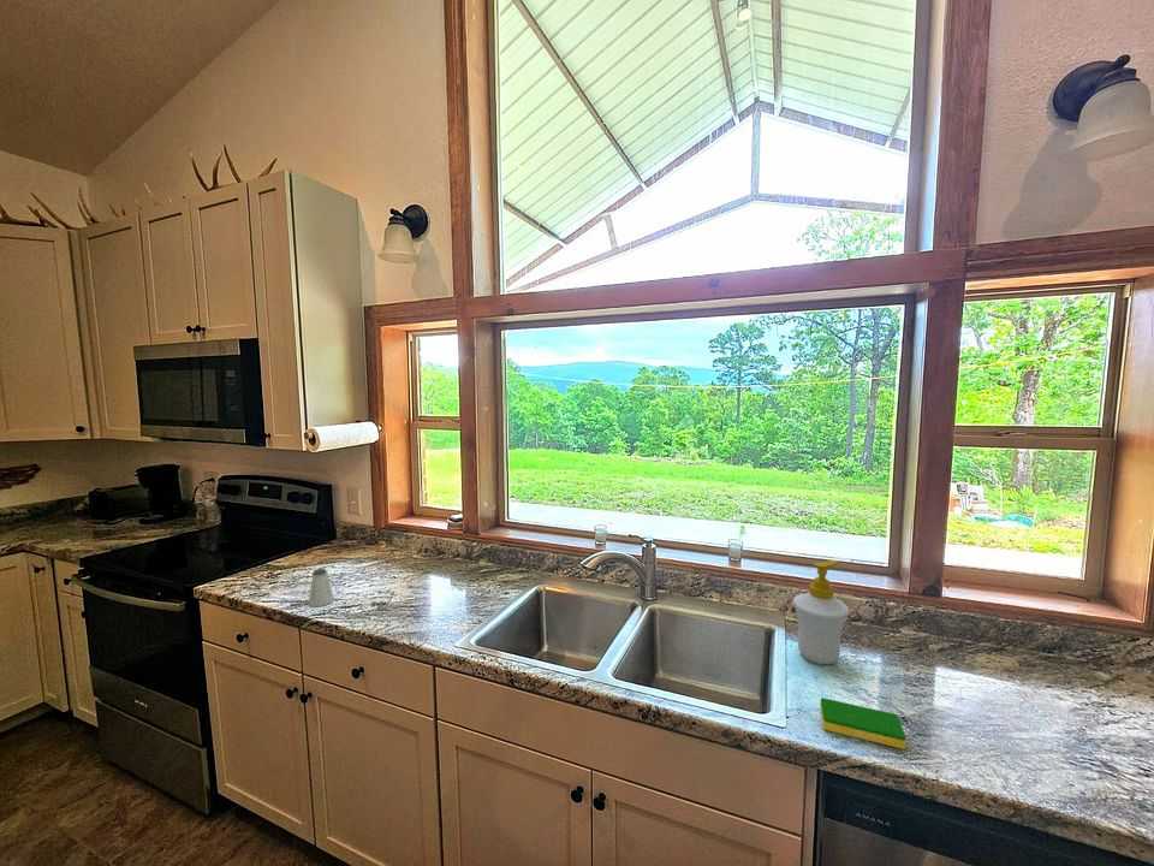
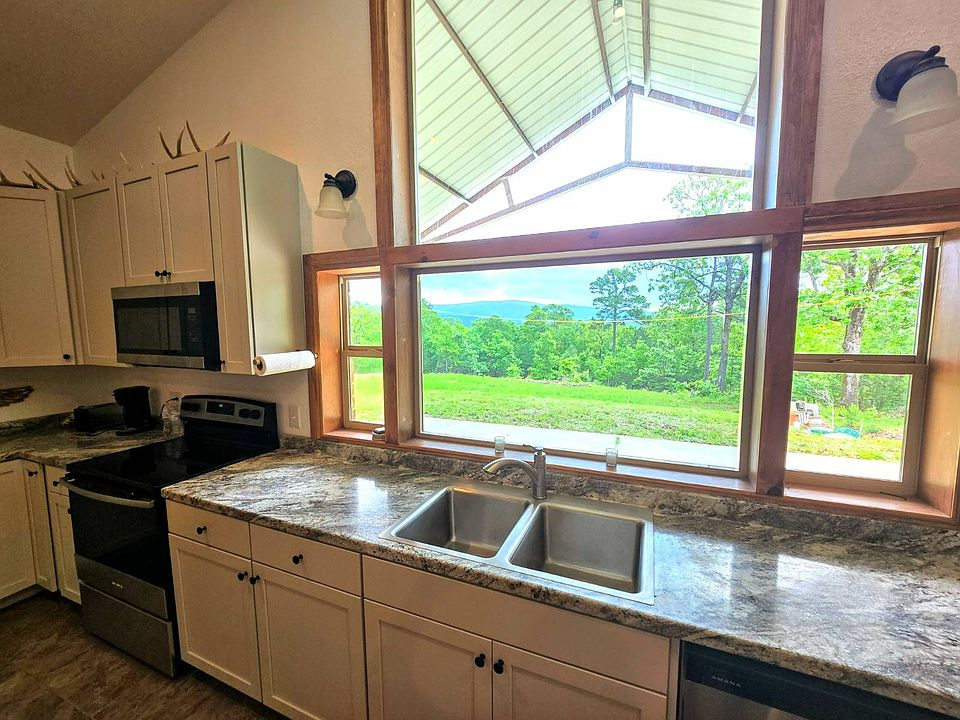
- saltshaker [308,568,335,607]
- dish sponge [819,696,908,751]
- soap bottle [792,559,850,666]
